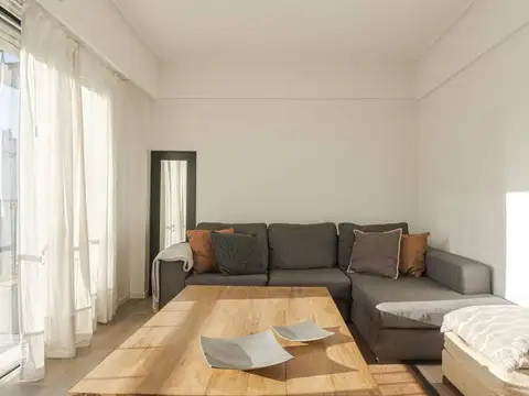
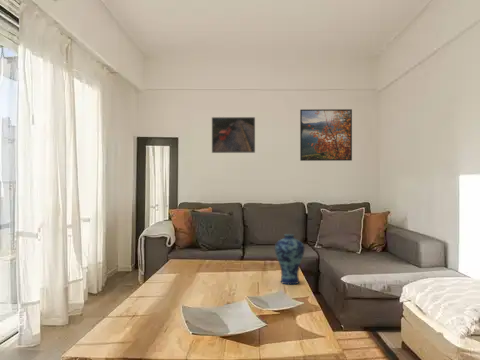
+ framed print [299,108,353,162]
+ vase [274,233,306,285]
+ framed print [211,116,256,154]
